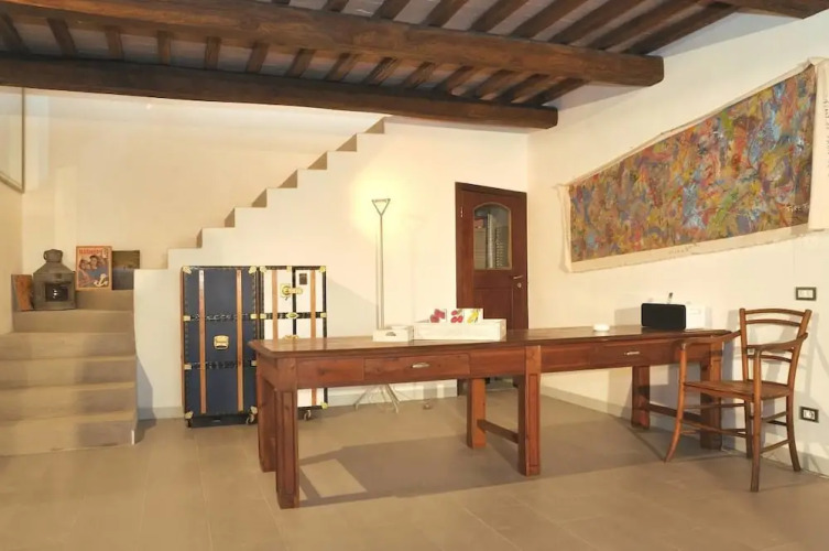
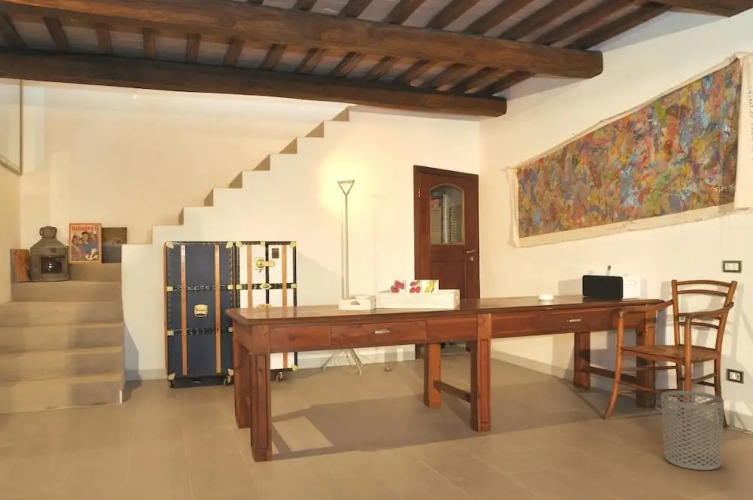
+ waste bin [660,390,725,471]
